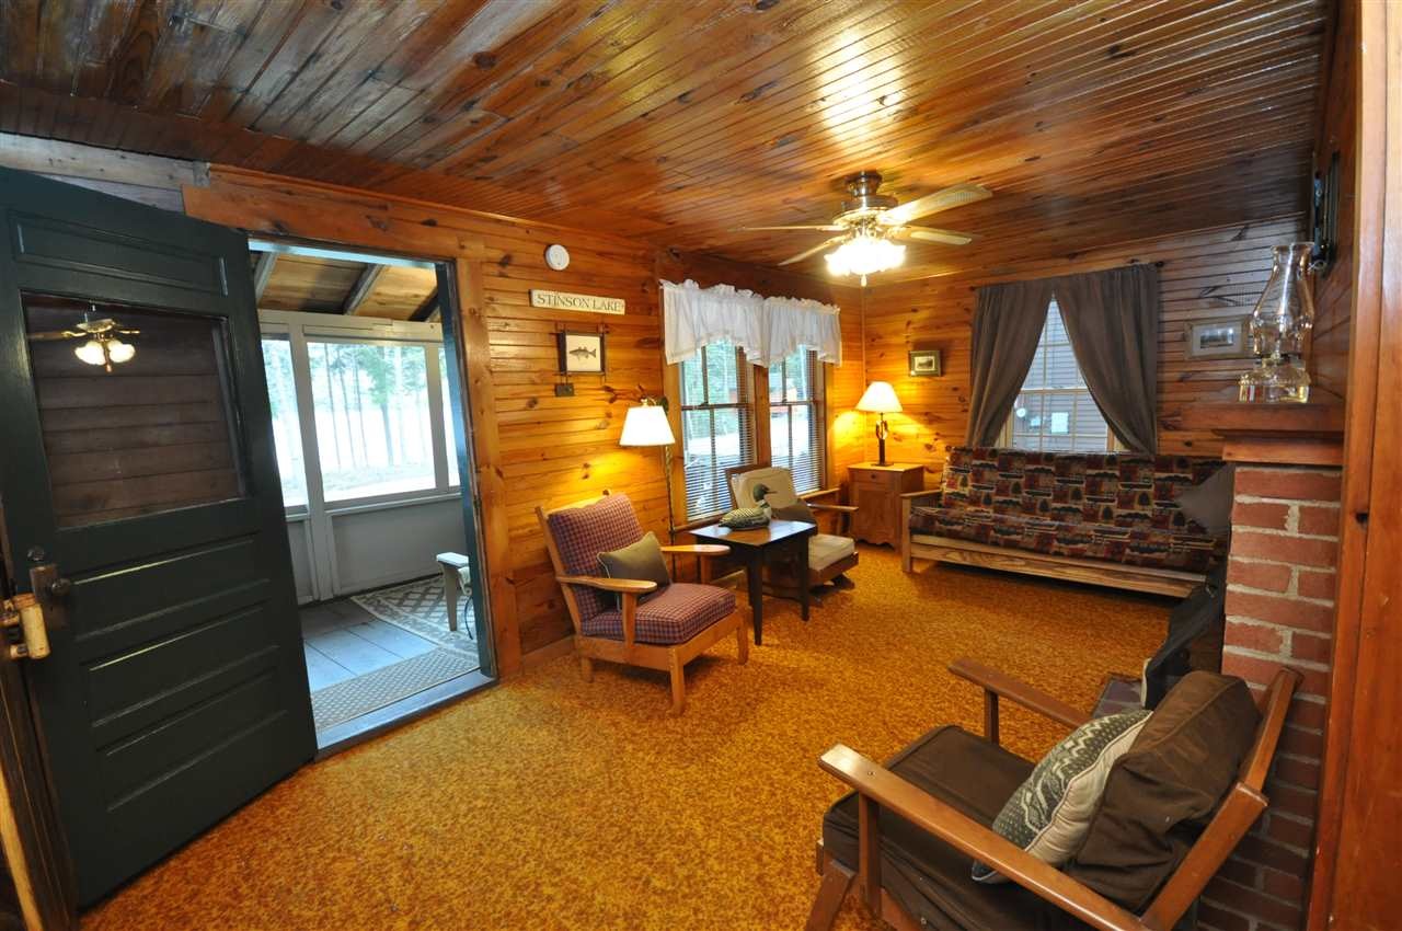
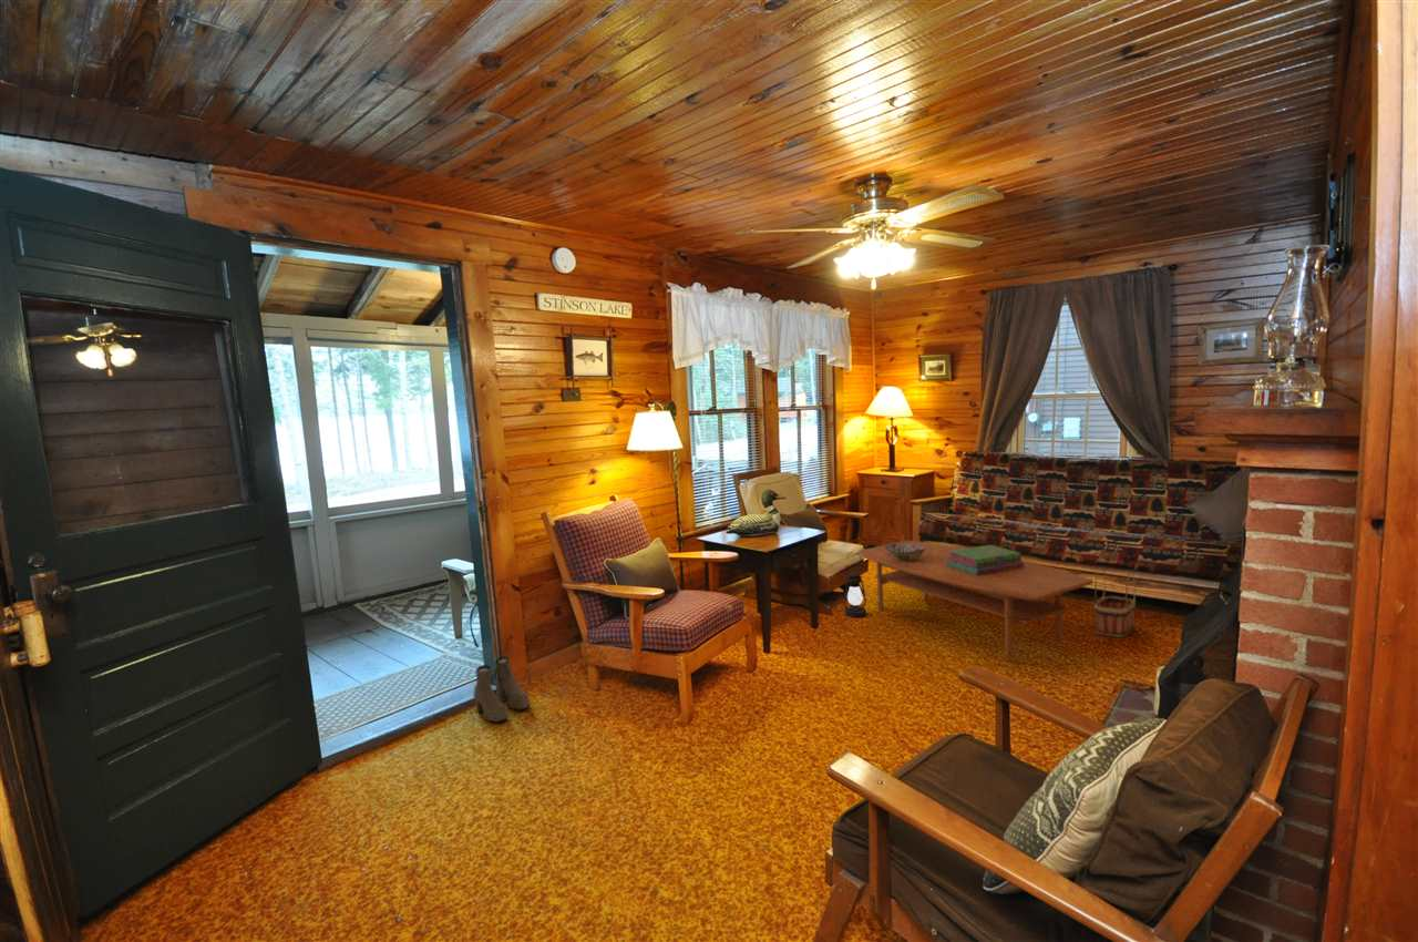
+ basket [1093,566,1137,638]
+ boots [473,655,532,723]
+ coffee table [856,540,1095,662]
+ decorative bowl [885,542,926,561]
+ lantern [843,551,867,618]
+ stack of books [946,544,1024,575]
